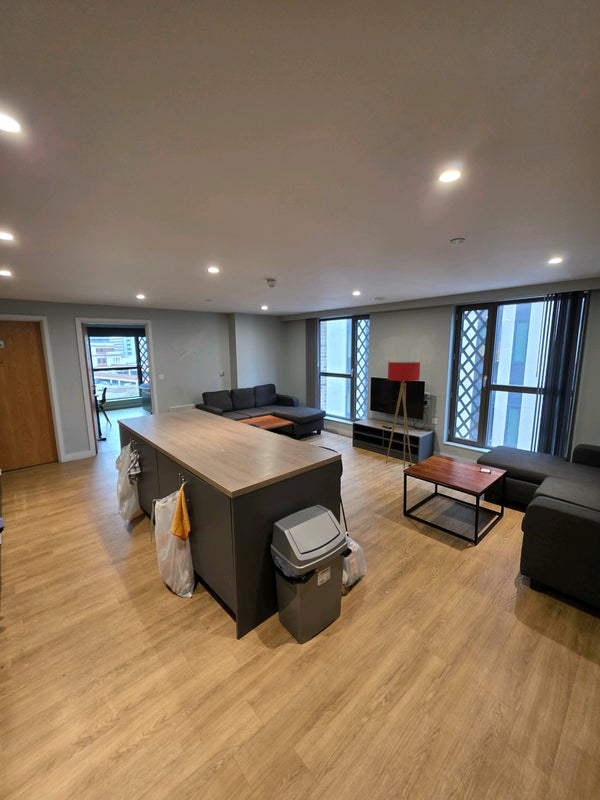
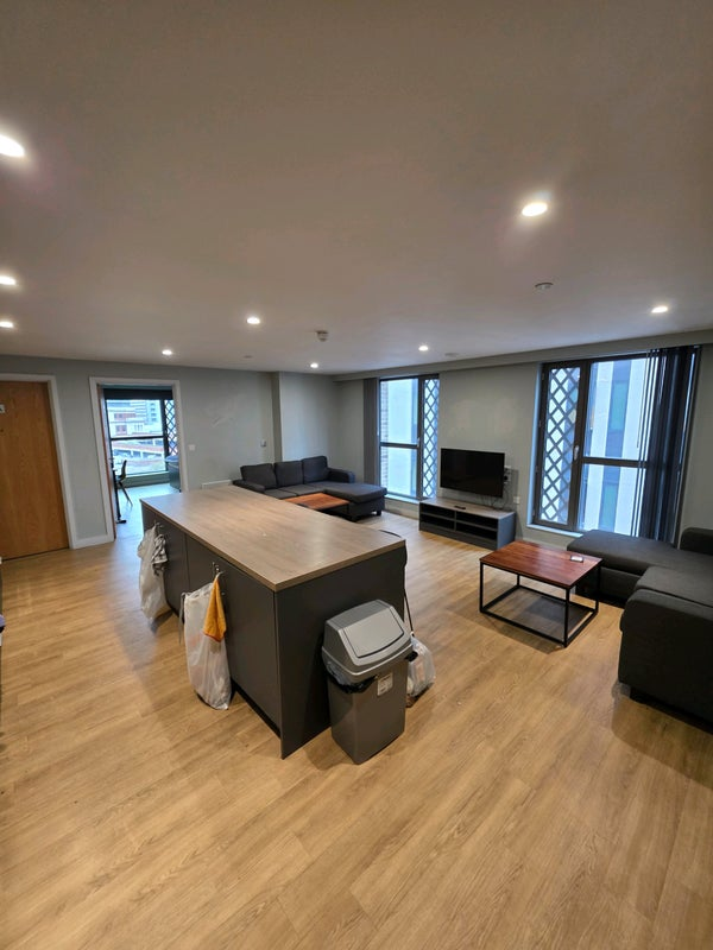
- floor lamp [385,361,421,470]
